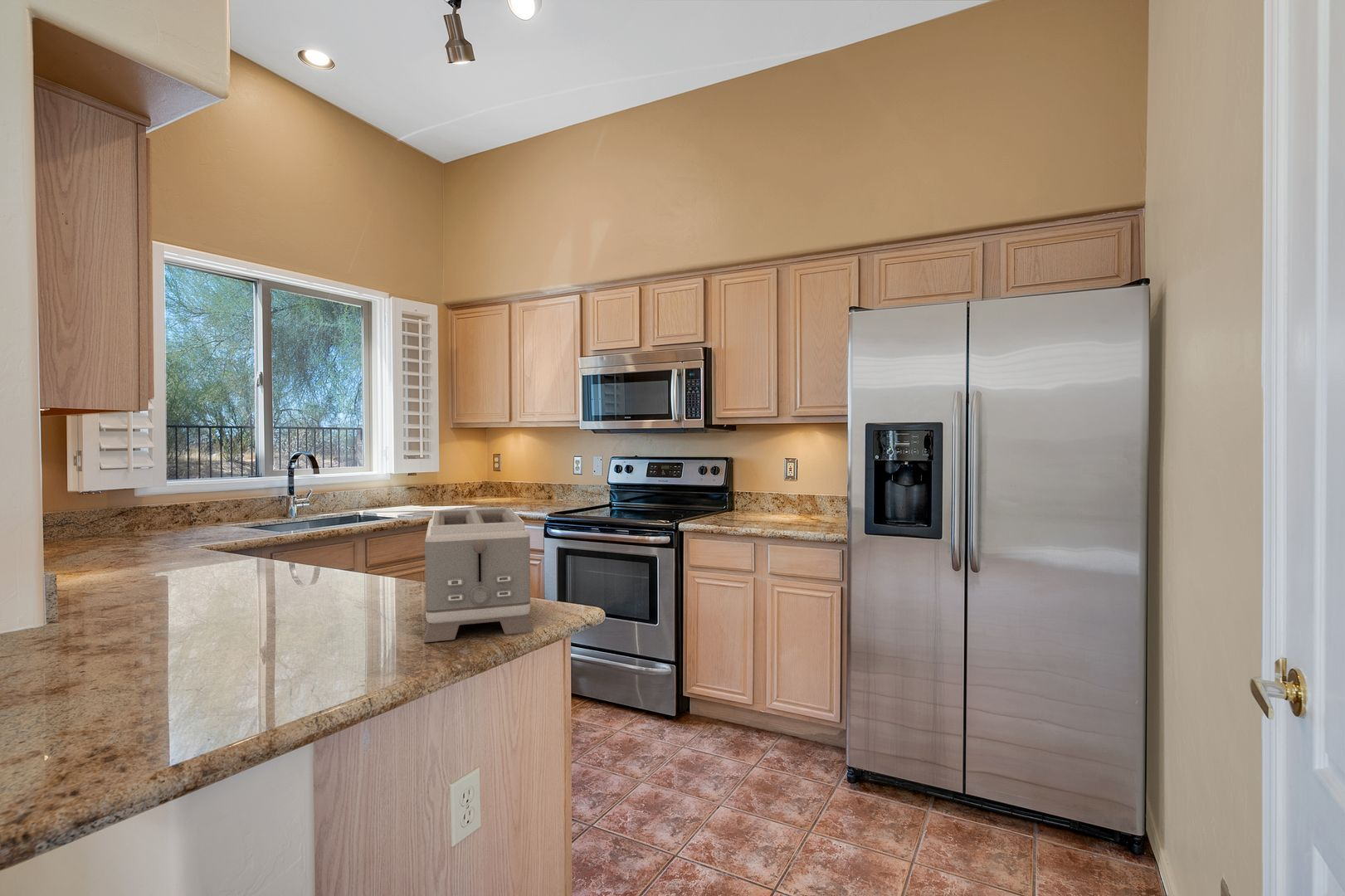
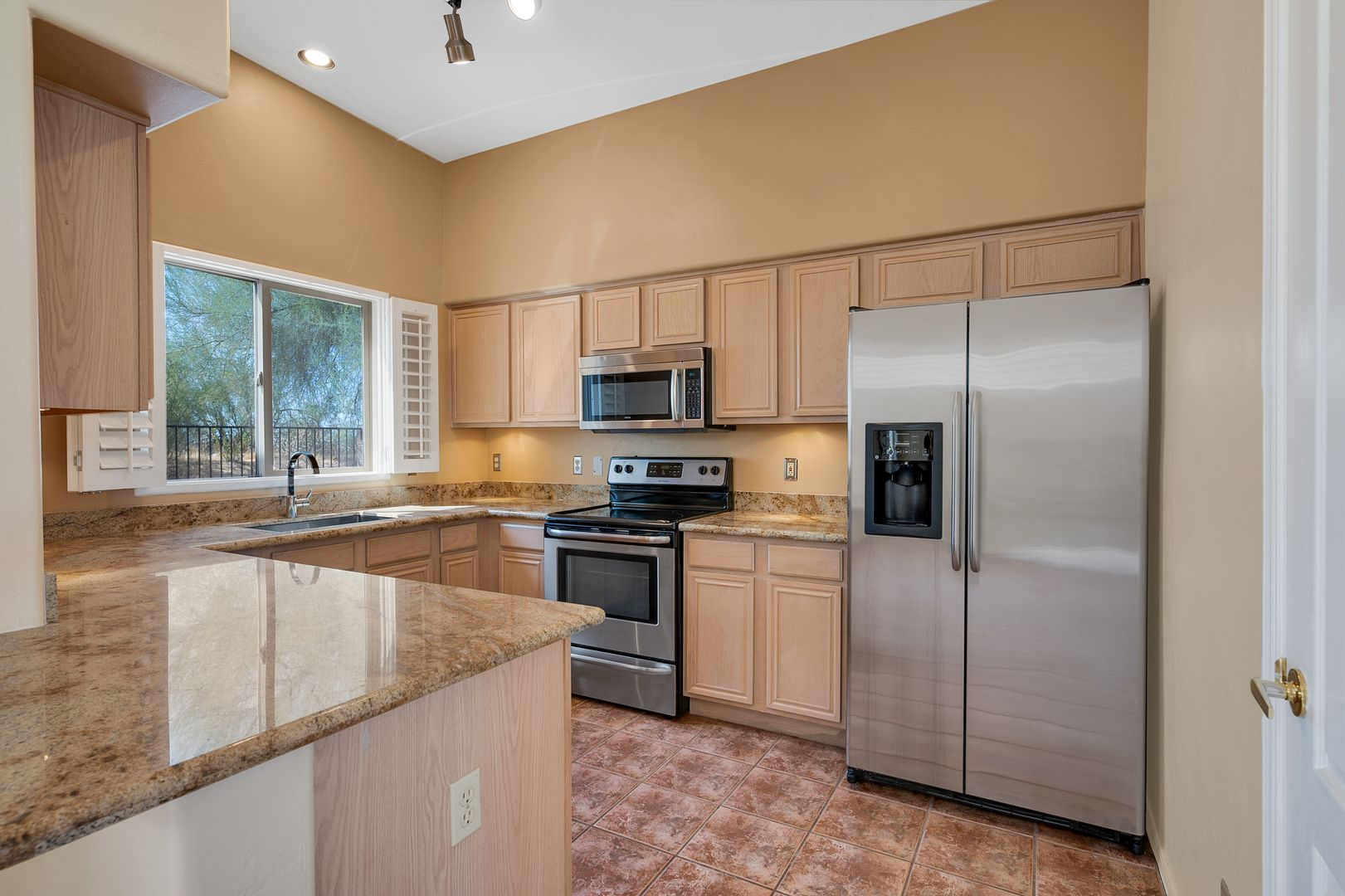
- toaster [423,507,534,644]
